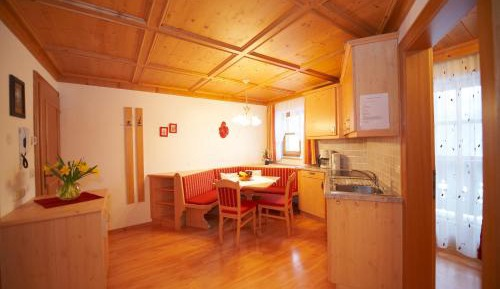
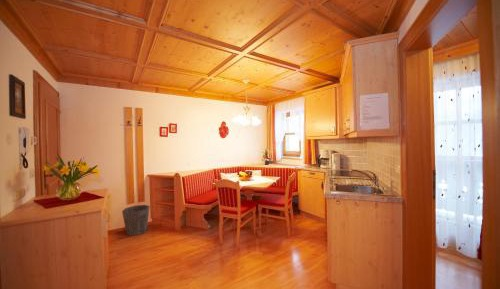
+ waste bin [121,204,151,237]
